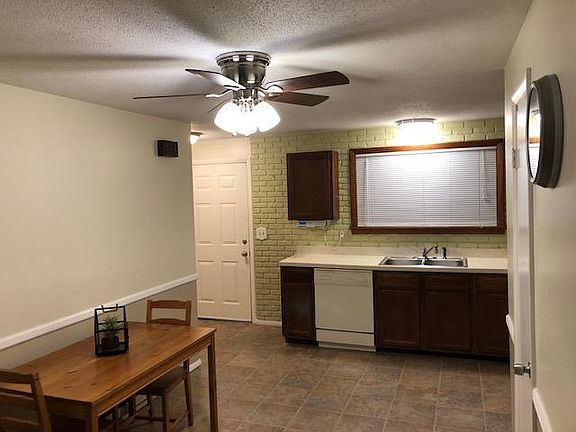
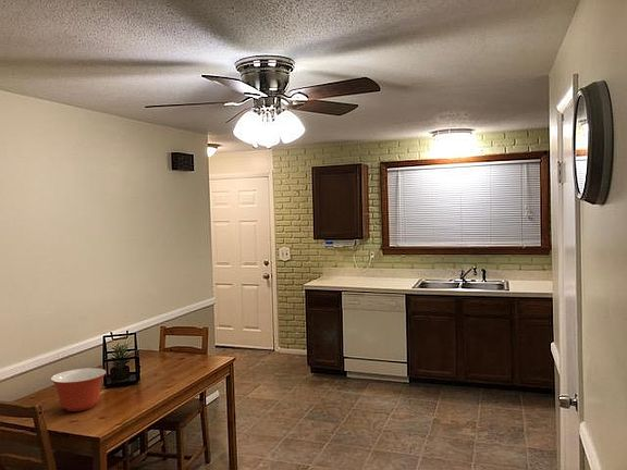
+ mixing bowl [49,367,108,412]
